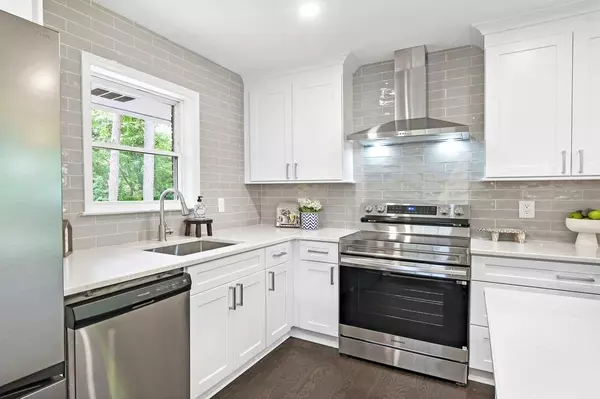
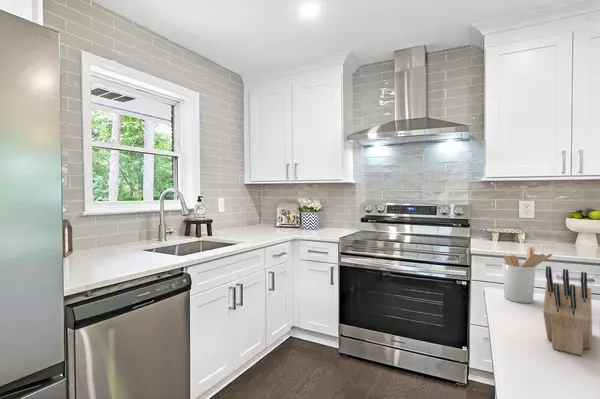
+ knife block [542,265,593,356]
+ utensil holder [501,246,553,304]
